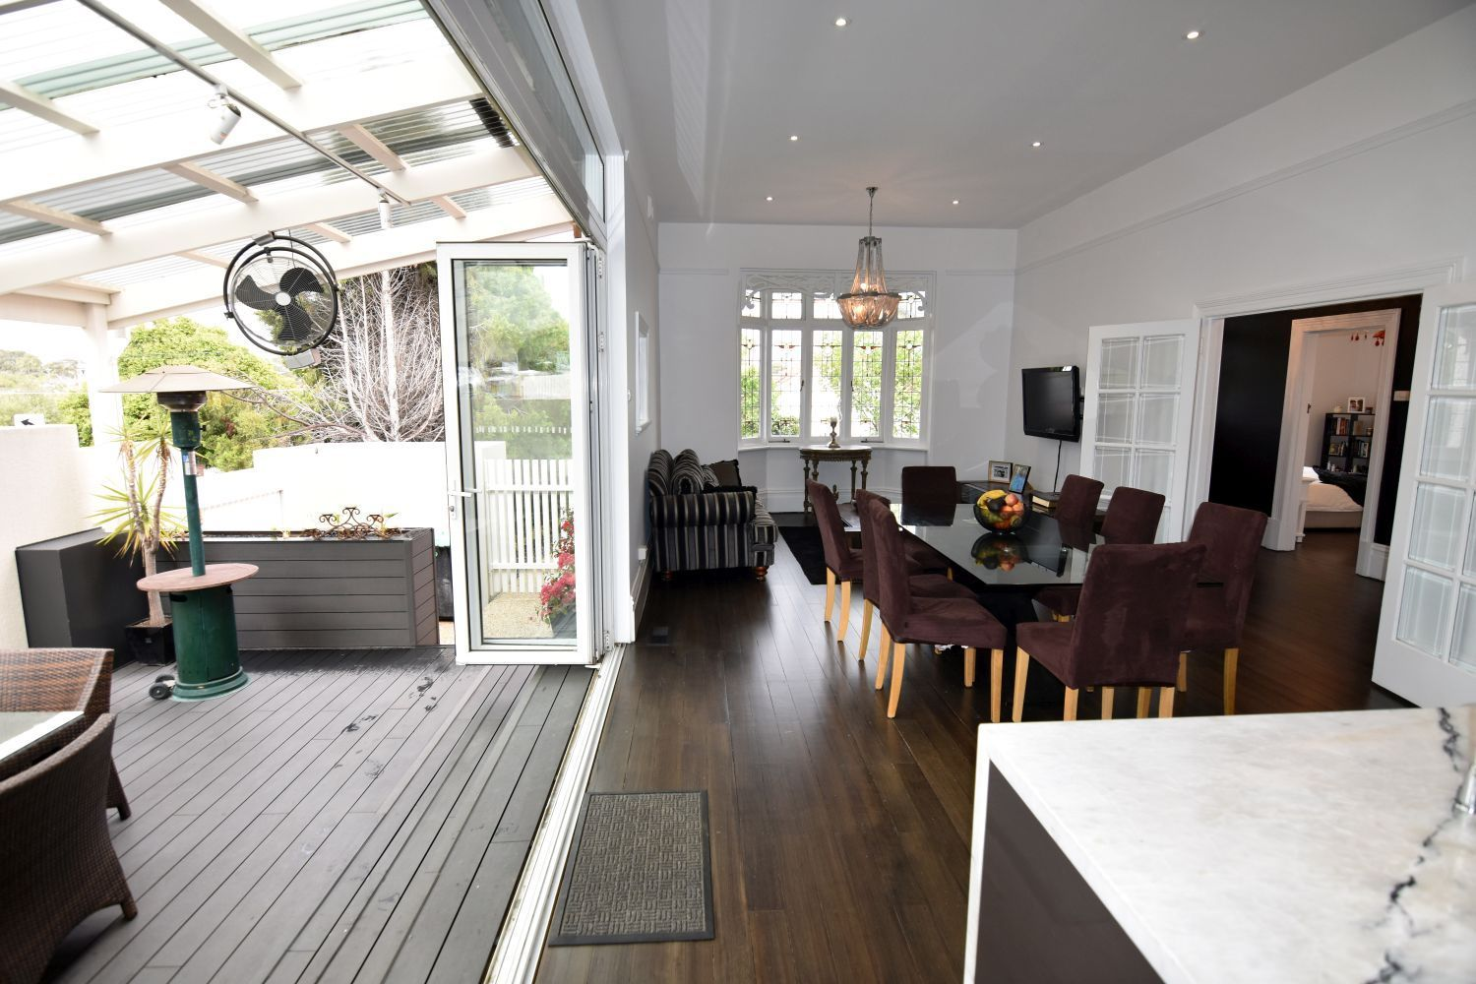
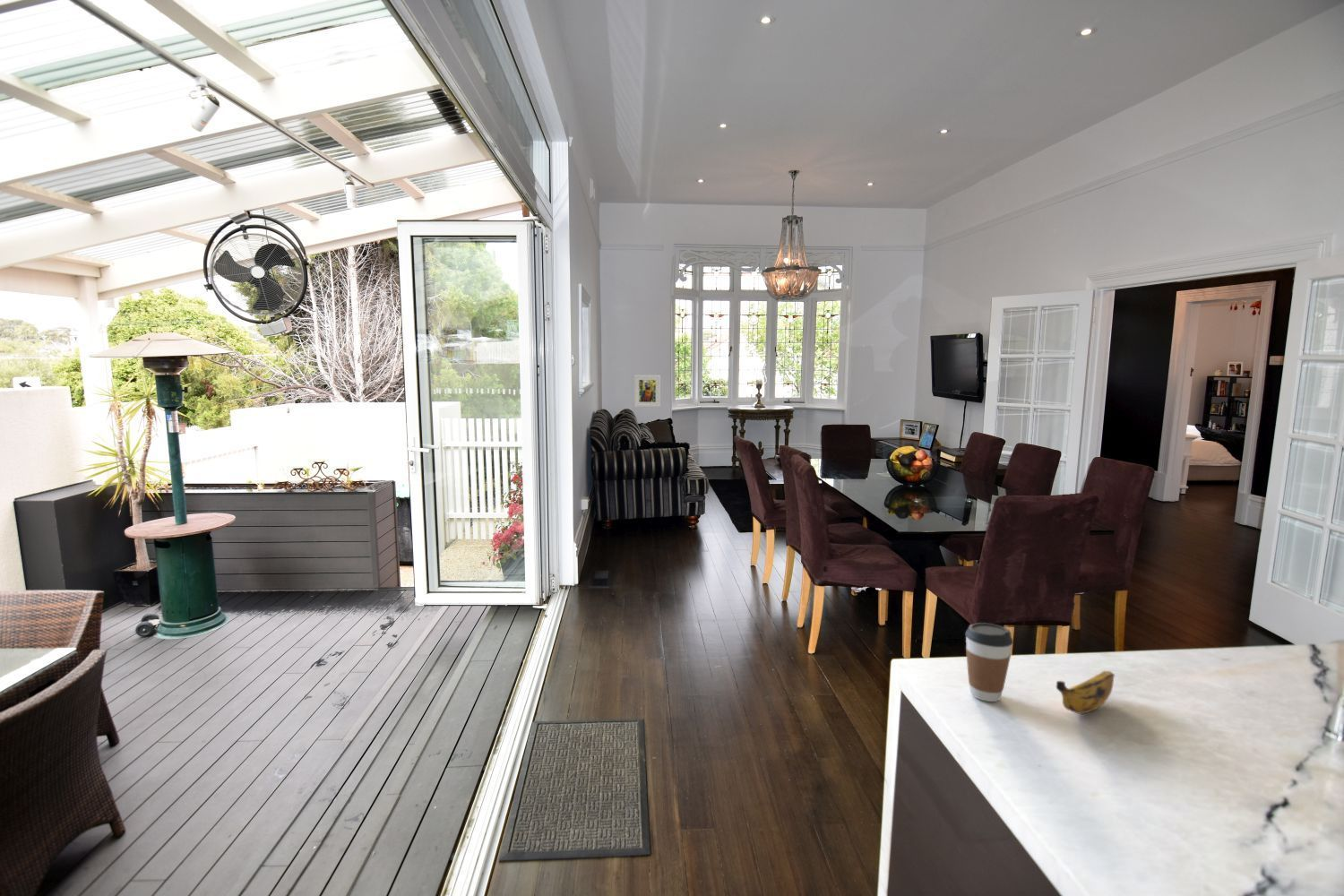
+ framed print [633,375,661,408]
+ coffee cup [964,622,1014,702]
+ banana [1055,670,1116,715]
